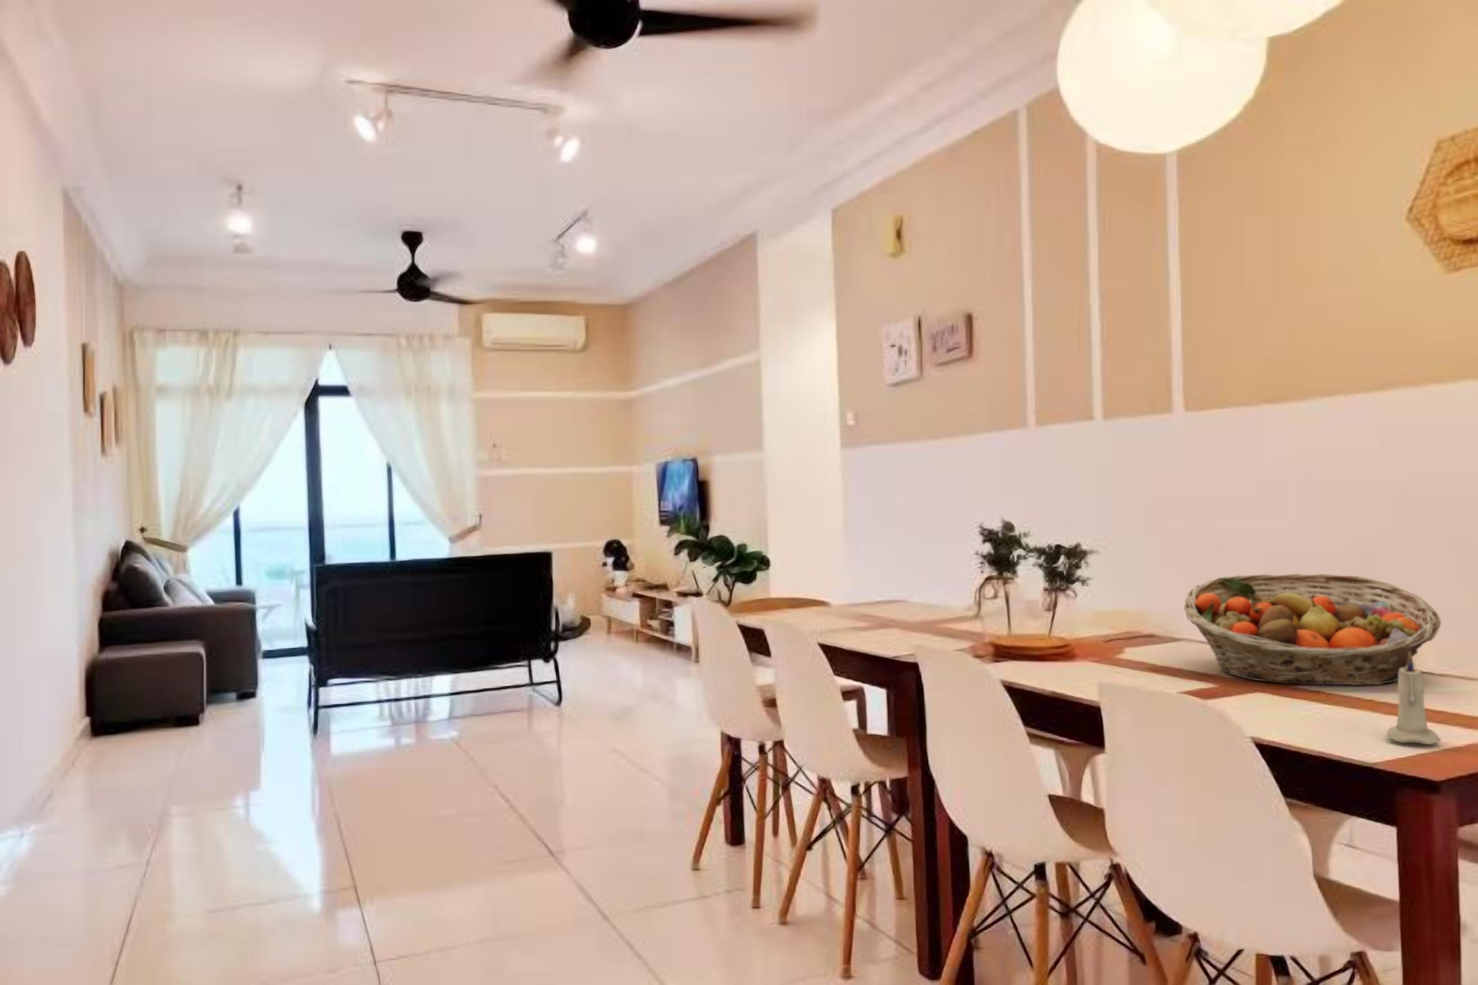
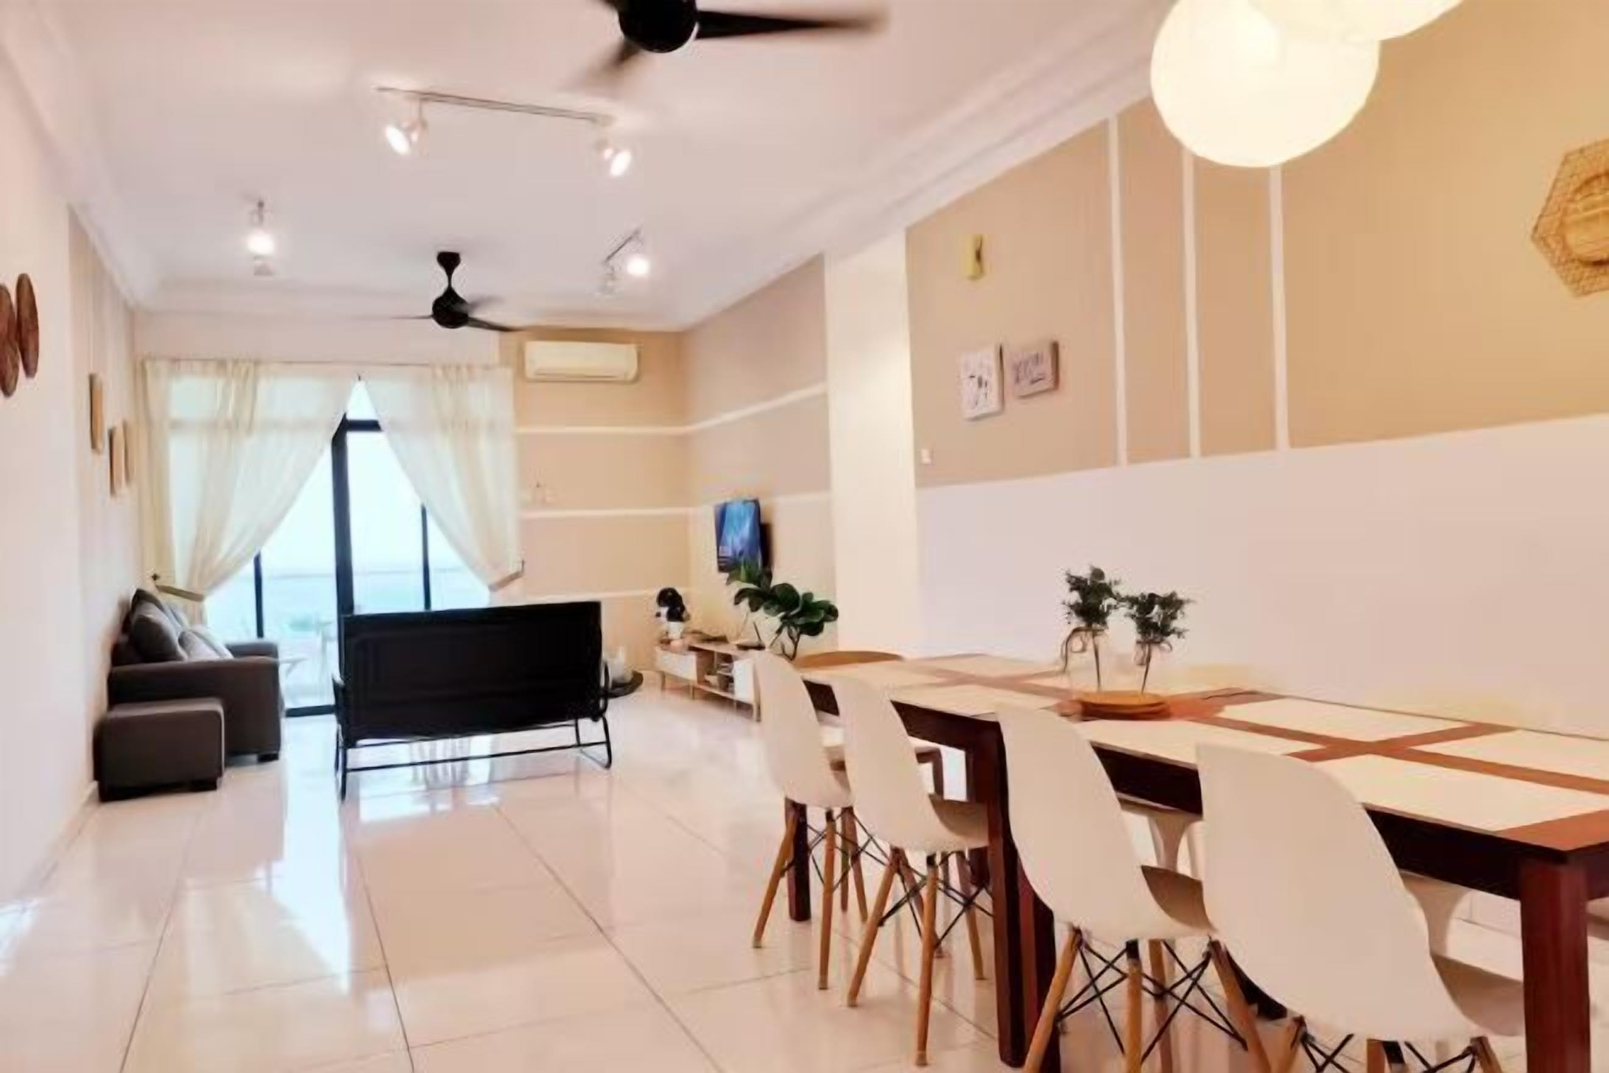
- fruit basket [1183,573,1442,686]
- candle [1386,651,1442,745]
